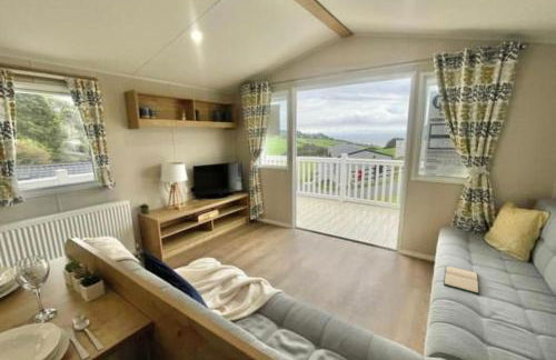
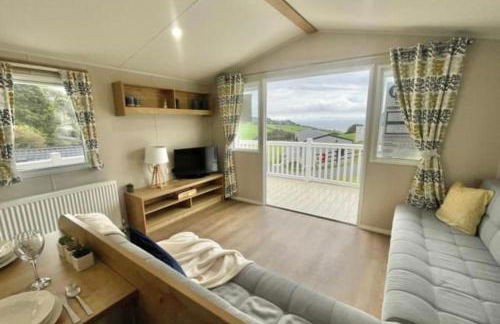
- hardback book [443,264,480,296]
